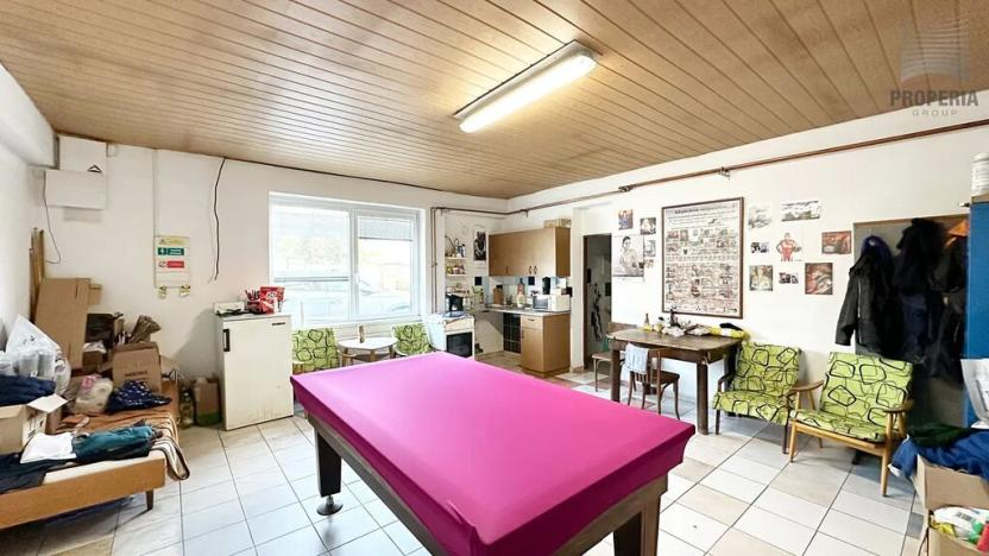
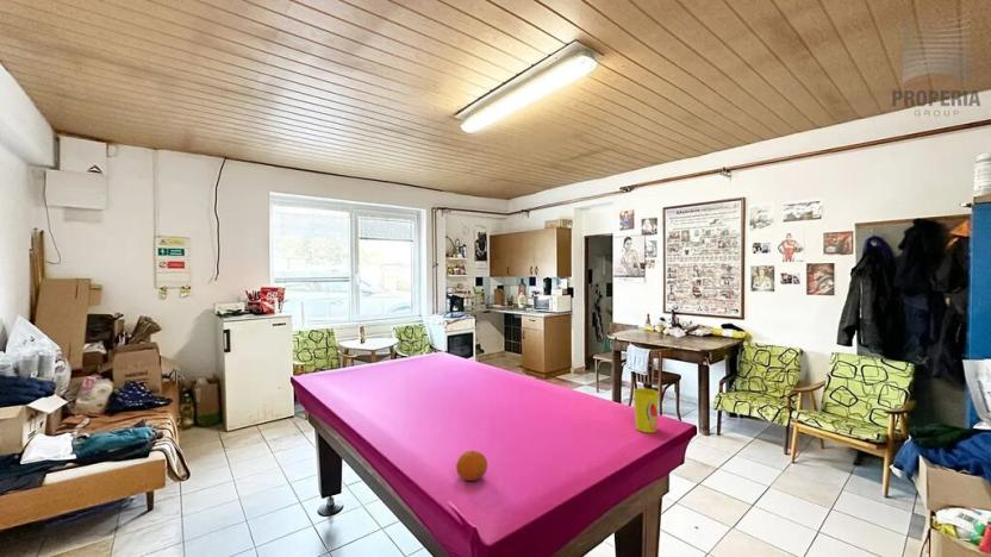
+ fruit [455,450,488,482]
+ cup [632,387,660,433]
